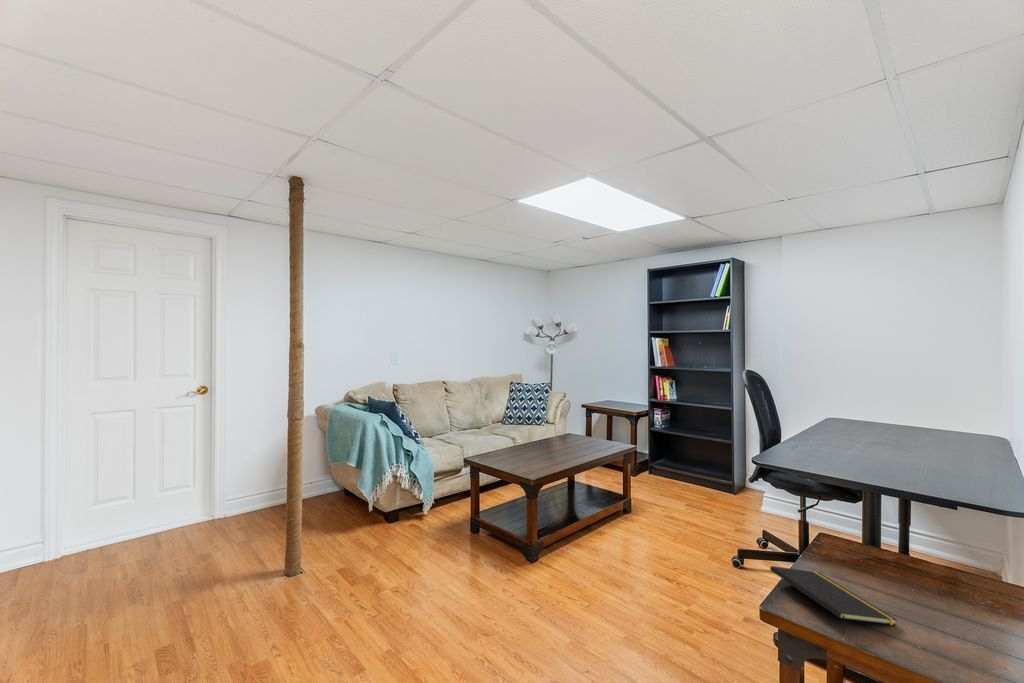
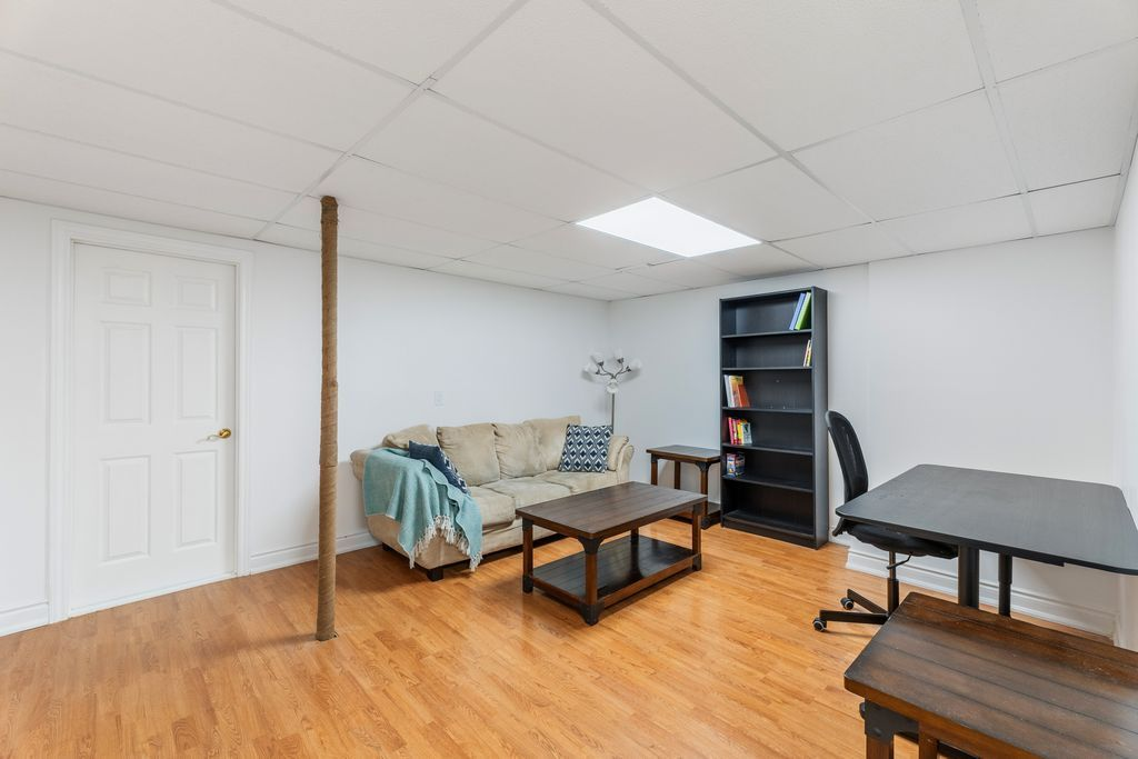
- notepad [769,565,898,635]
